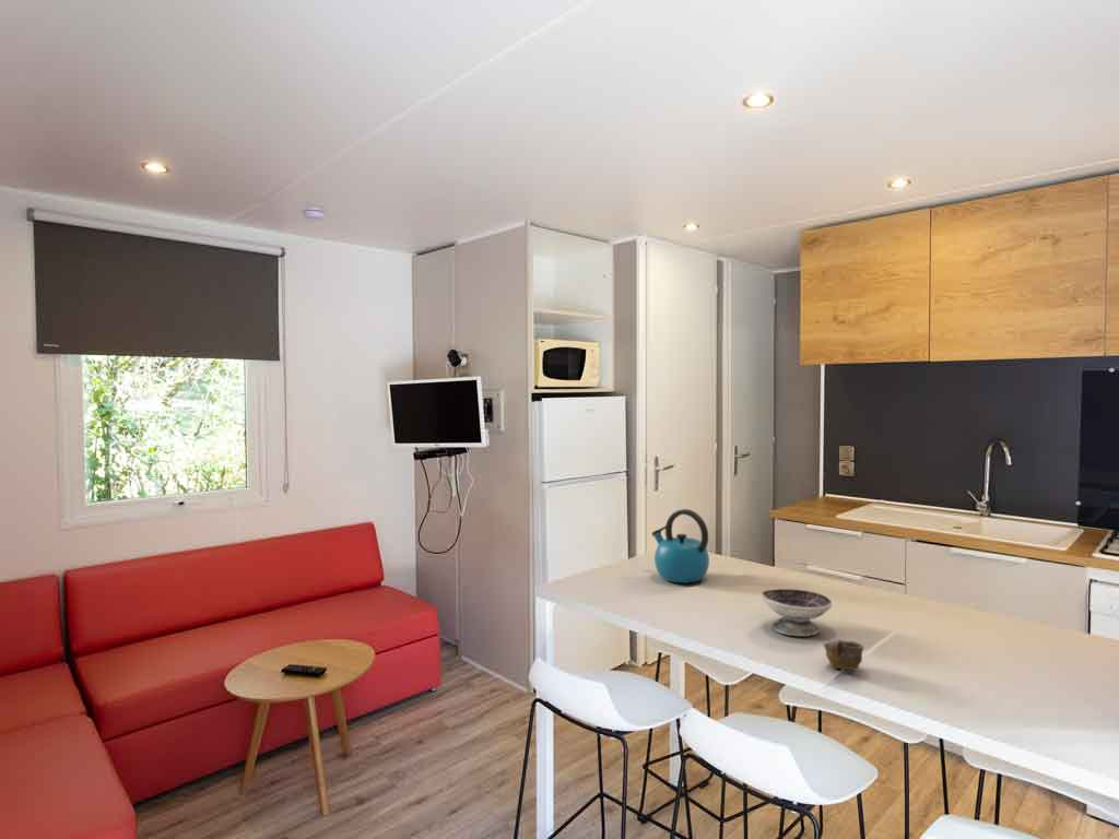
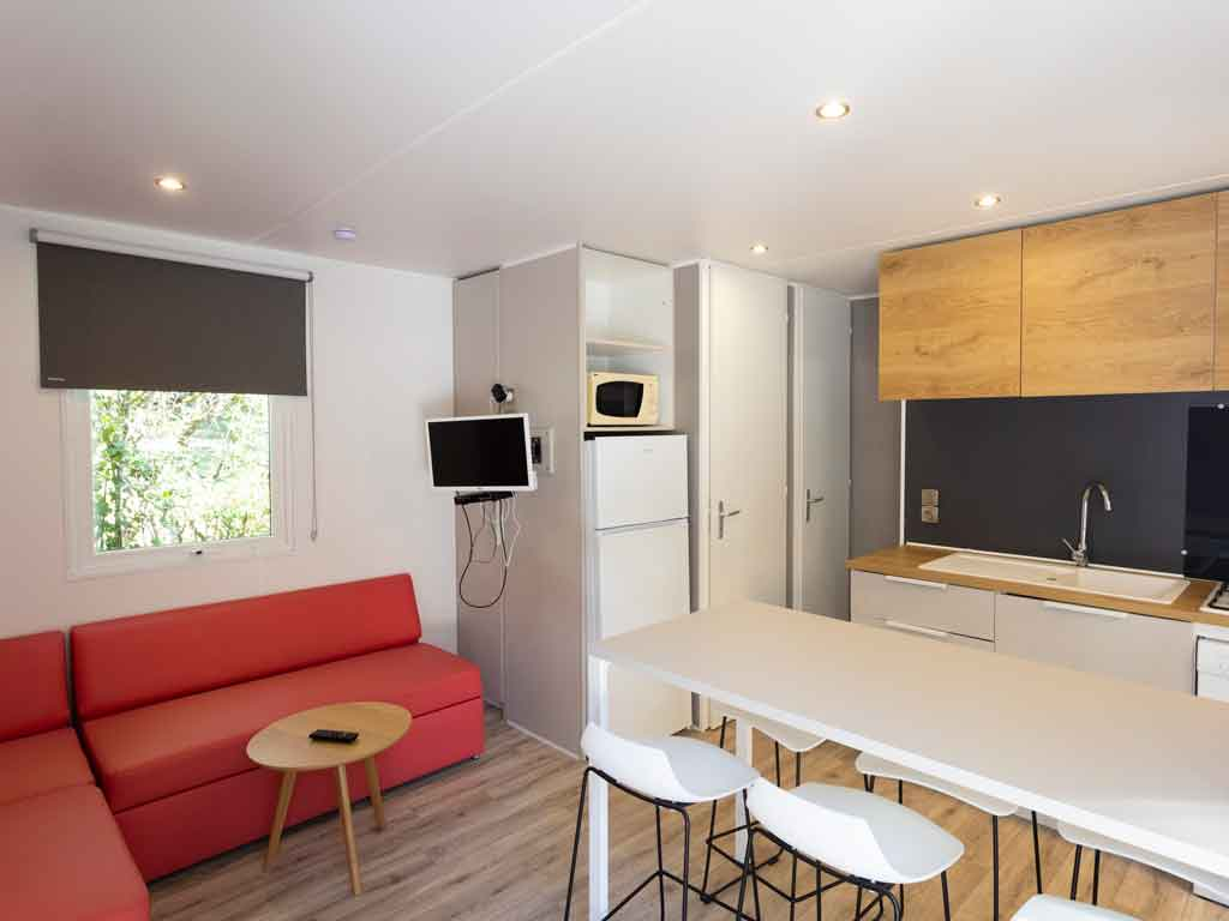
- kettle [650,508,710,584]
- cup [822,638,864,672]
- bowl [761,588,833,637]
